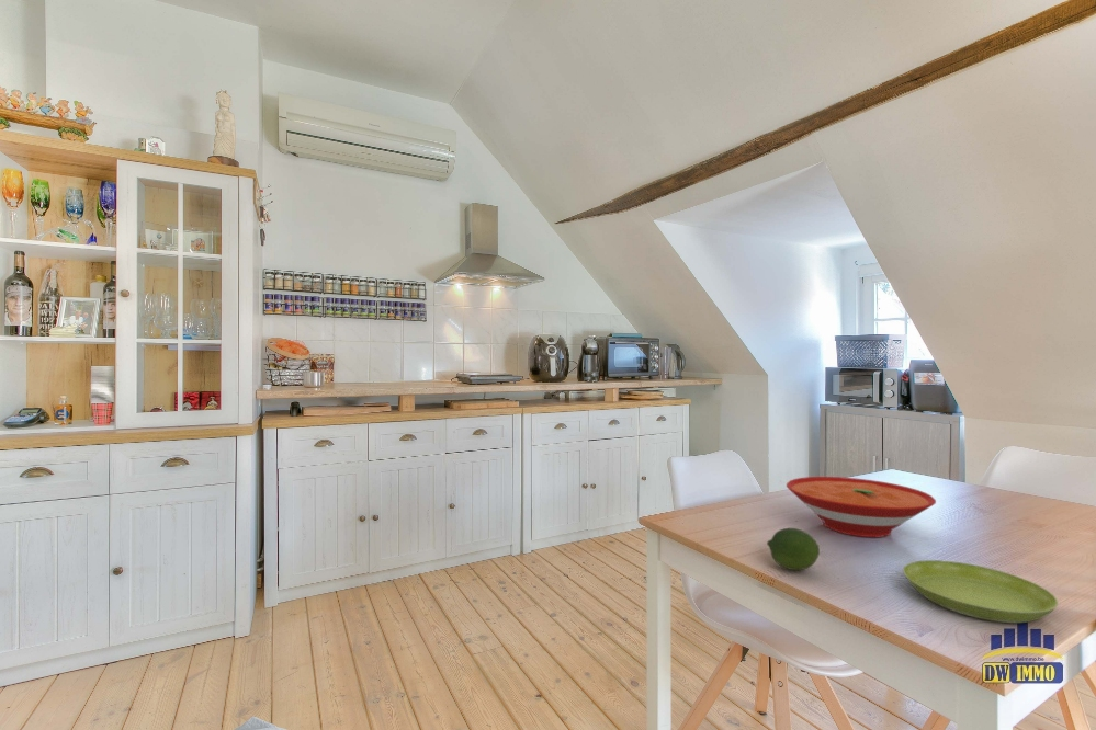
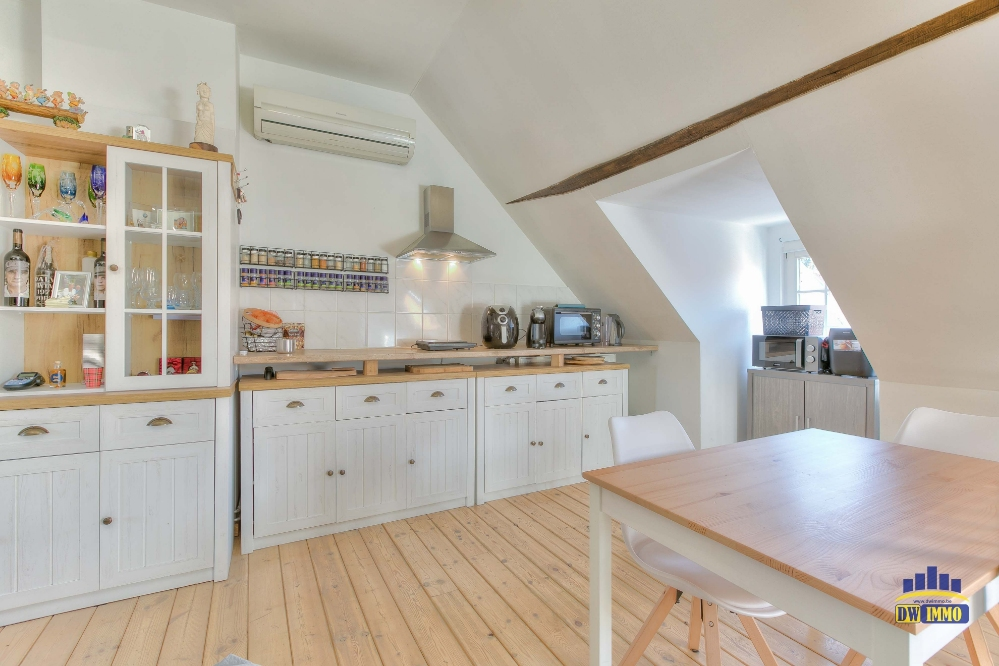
- saucer [902,559,1059,624]
- fruit [766,527,821,571]
- bowl [786,476,937,538]
